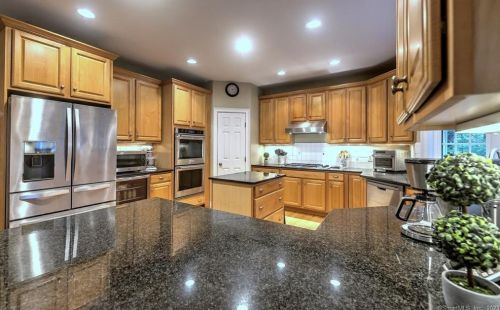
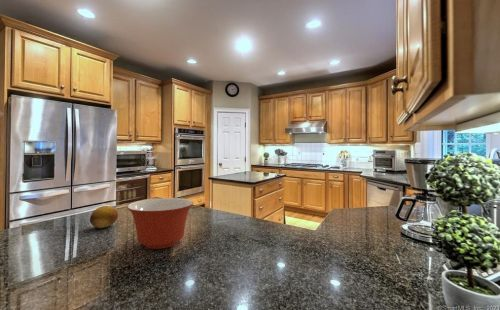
+ mixing bowl [126,197,194,250]
+ fruit [89,205,119,229]
